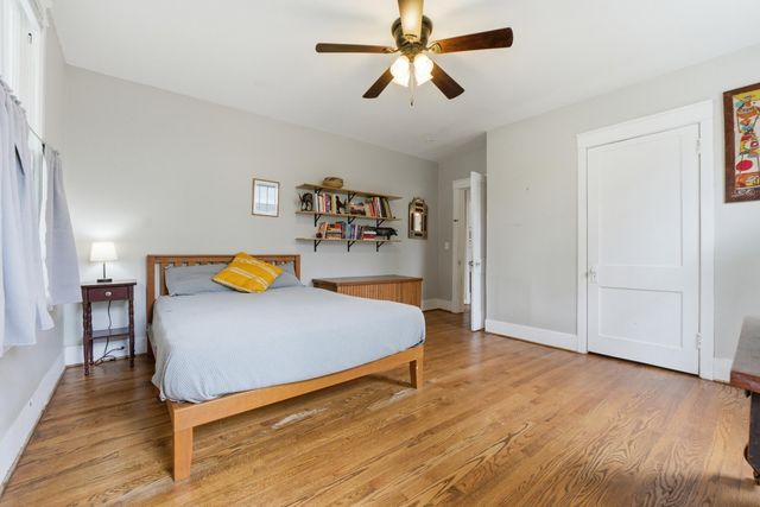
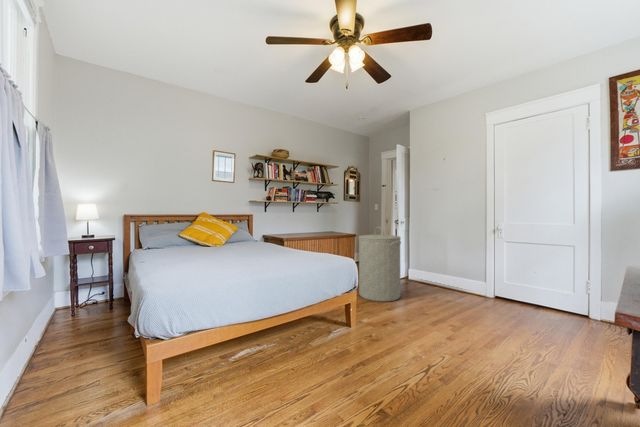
+ laundry hamper [358,226,402,303]
